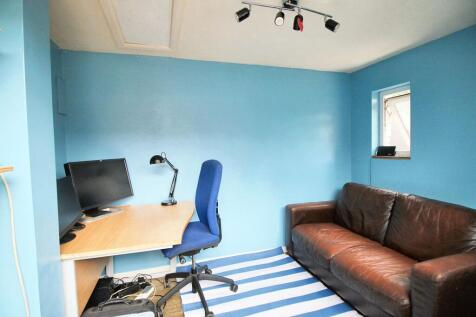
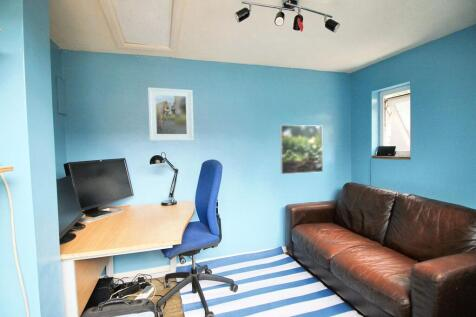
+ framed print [147,86,195,142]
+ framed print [279,124,324,175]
